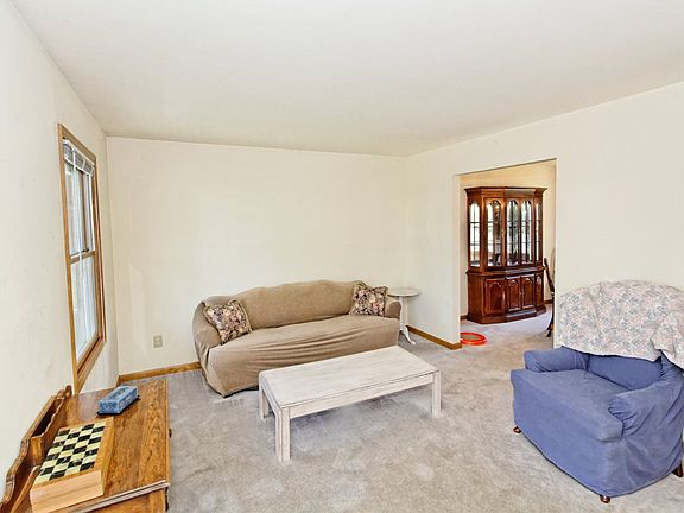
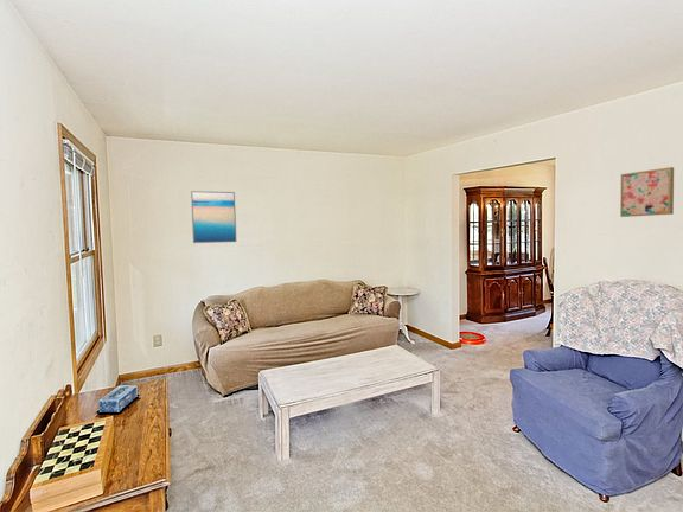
+ wall art [619,166,675,218]
+ wall art [190,190,237,244]
